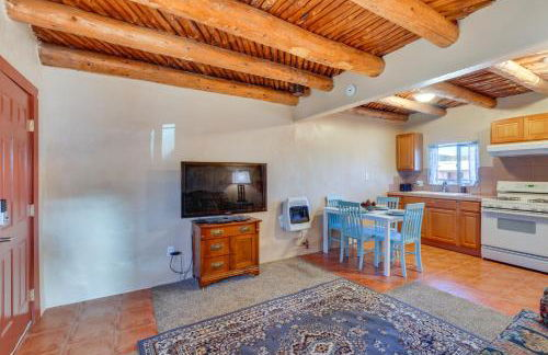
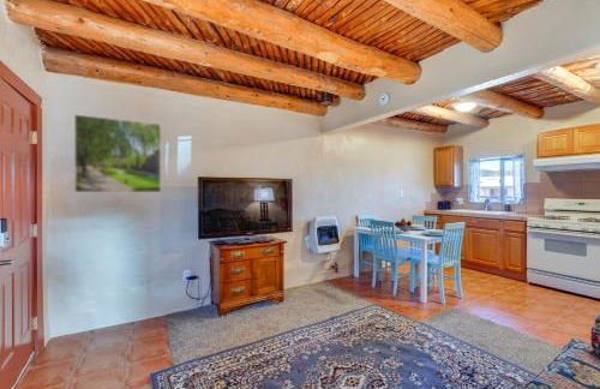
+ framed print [73,113,162,193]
